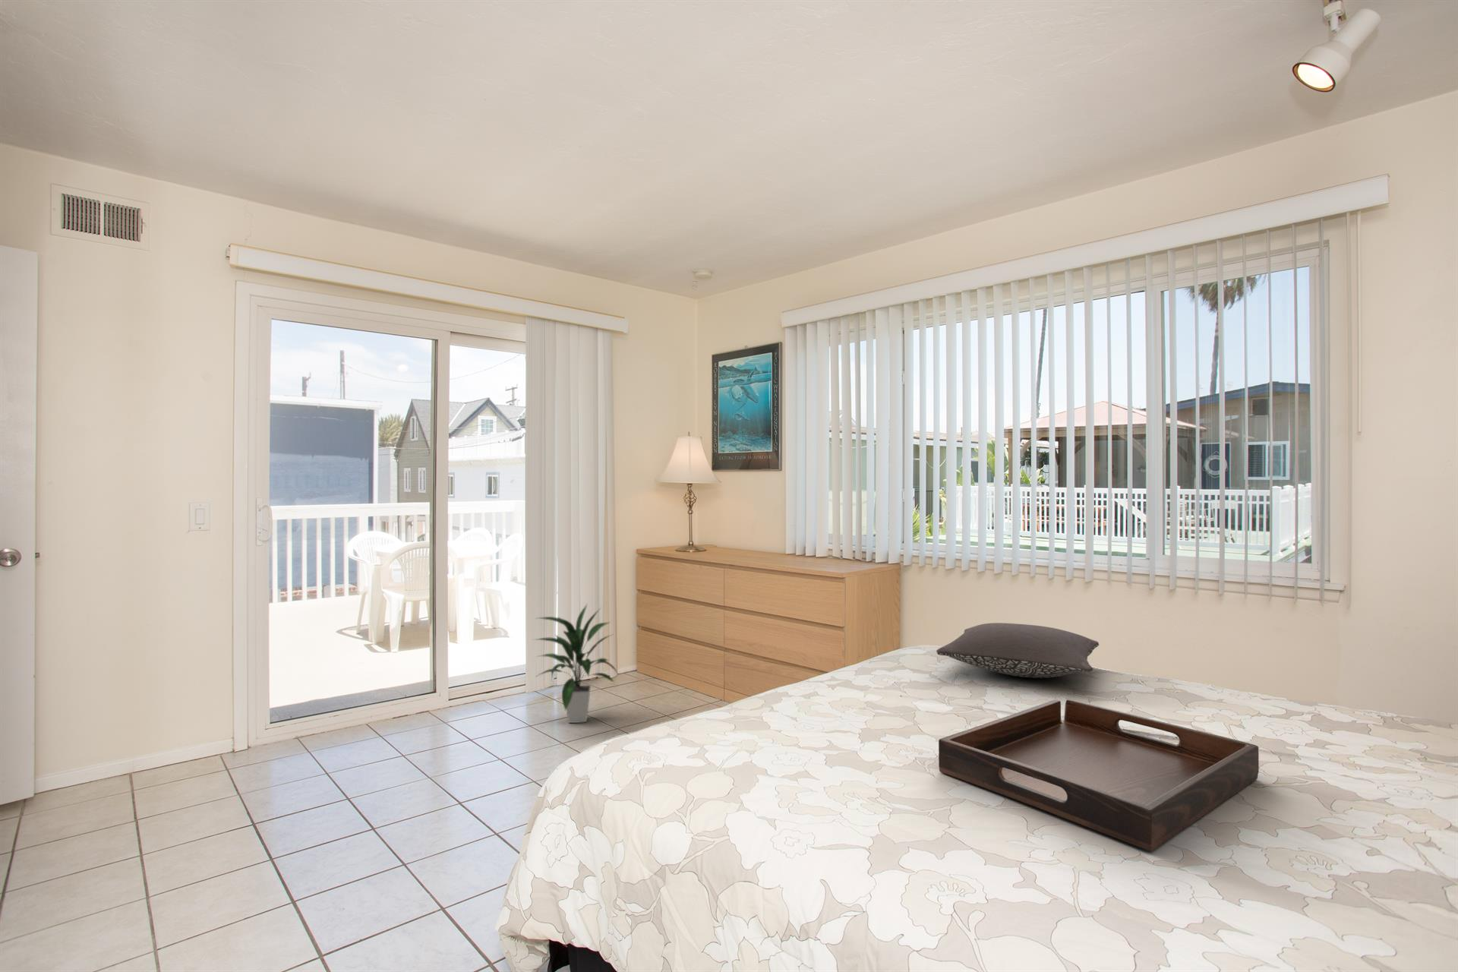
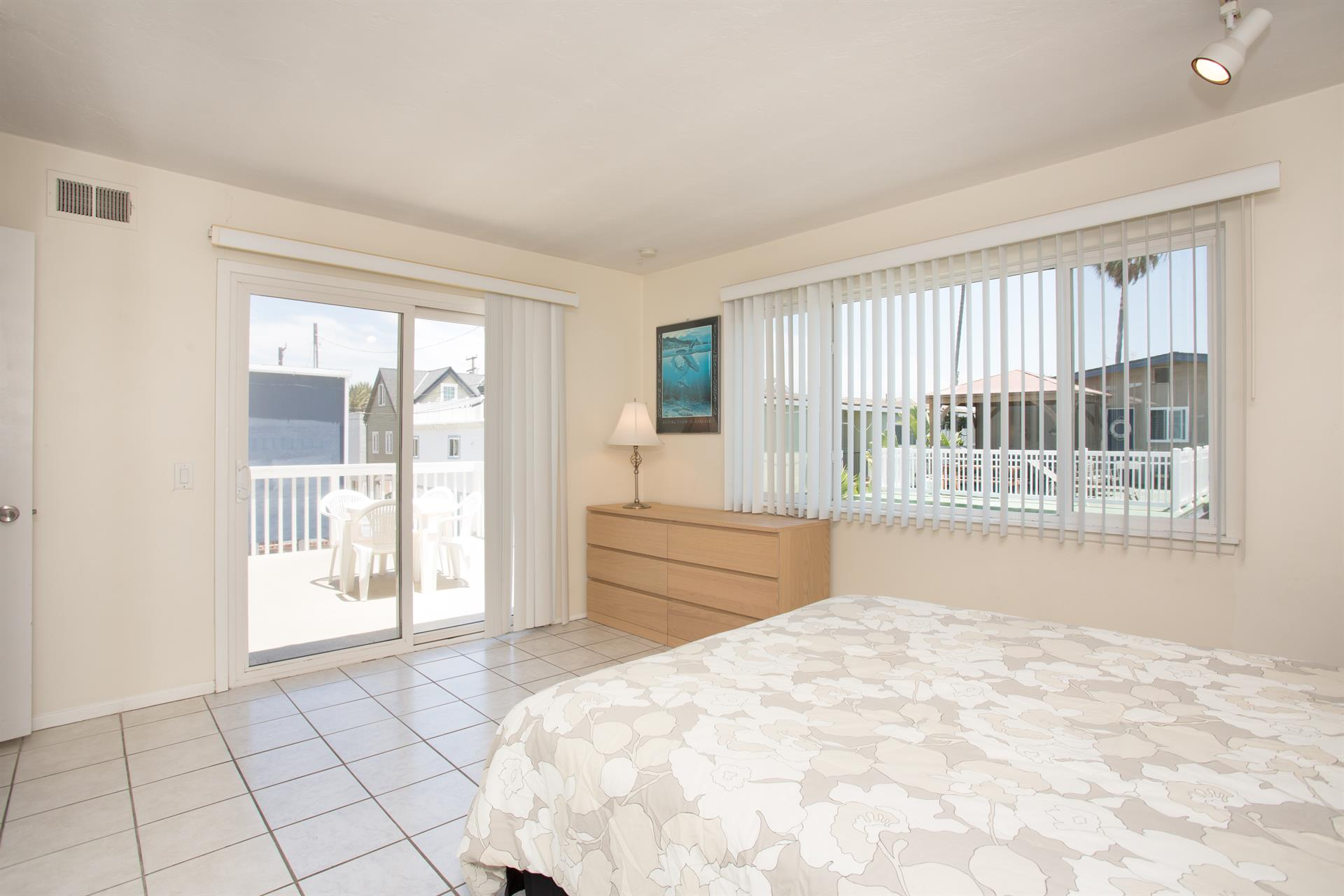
- pillow [935,622,1100,679]
- serving tray [938,699,1259,852]
- indoor plant [532,602,619,724]
